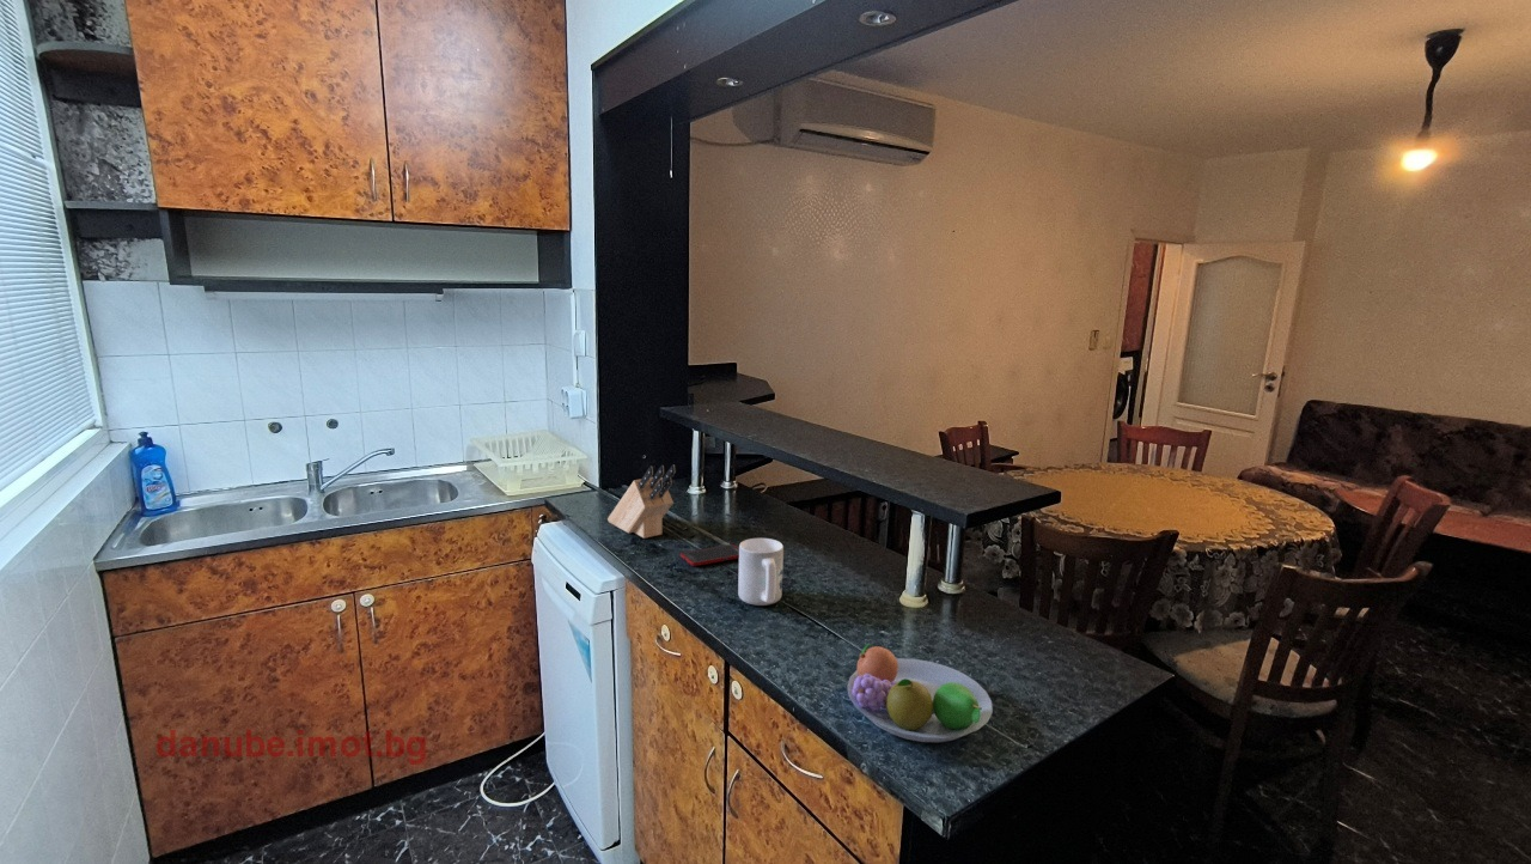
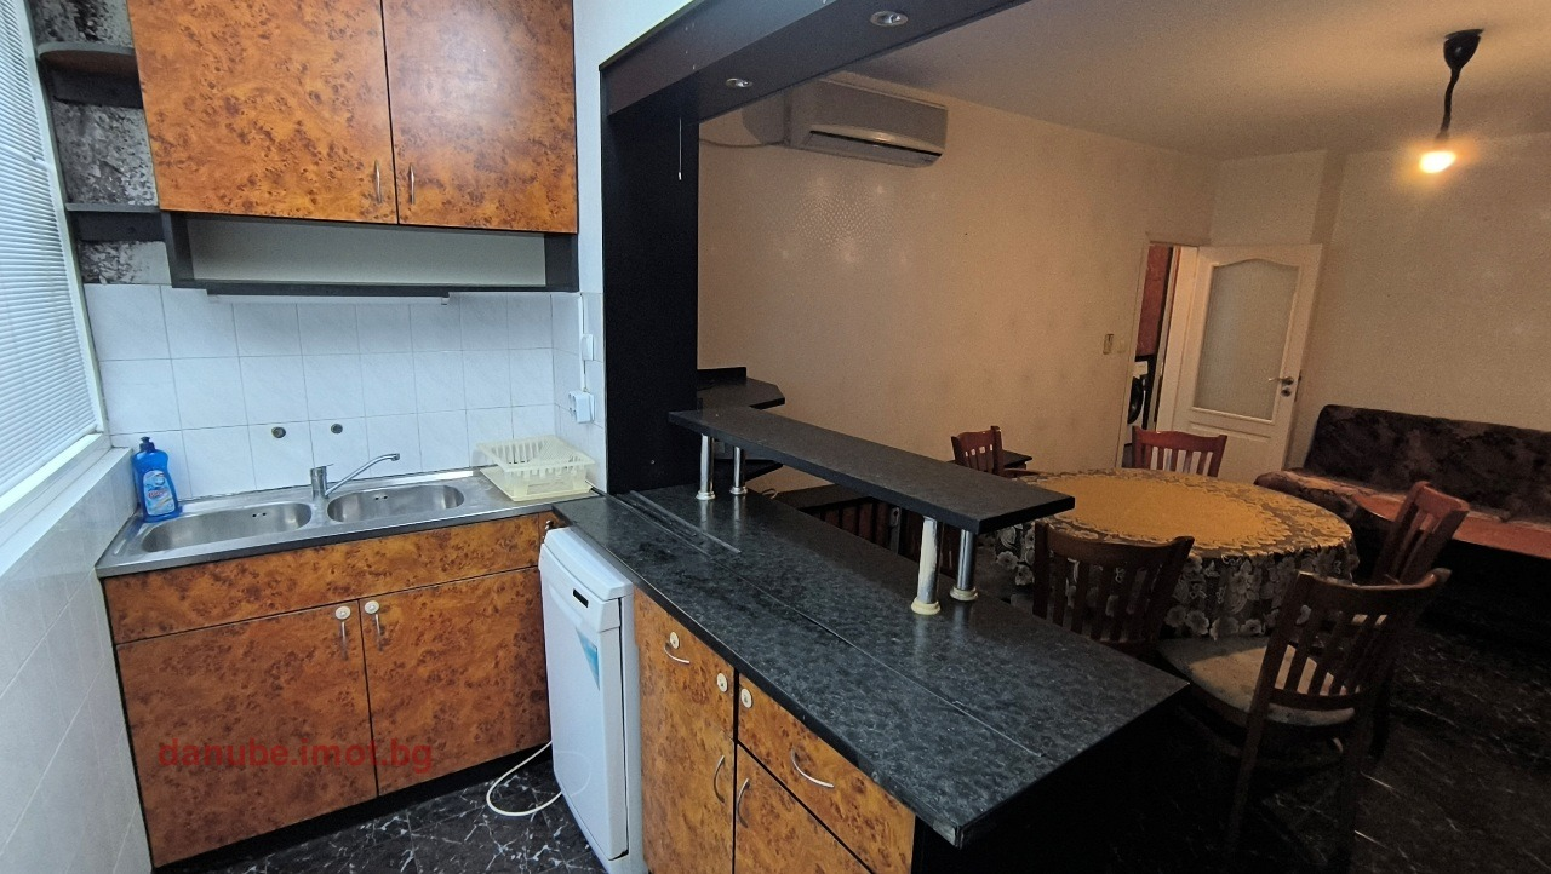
- cell phone [679,543,739,567]
- mug [737,537,785,607]
- knife block [606,463,677,540]
- fruit bowl [846,643,994,743]
